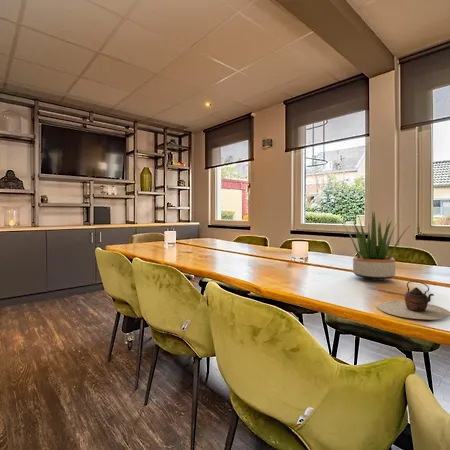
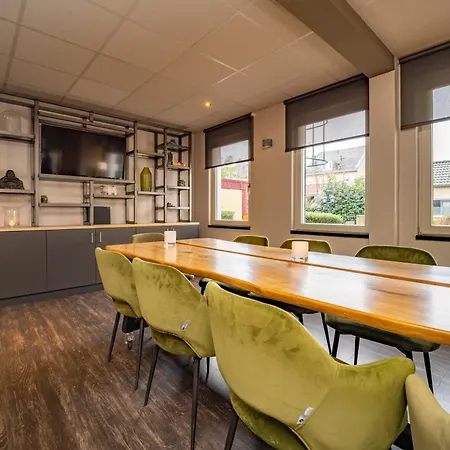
- teapot [377,280,450,321]
- potted plant [341,211,410,282]
